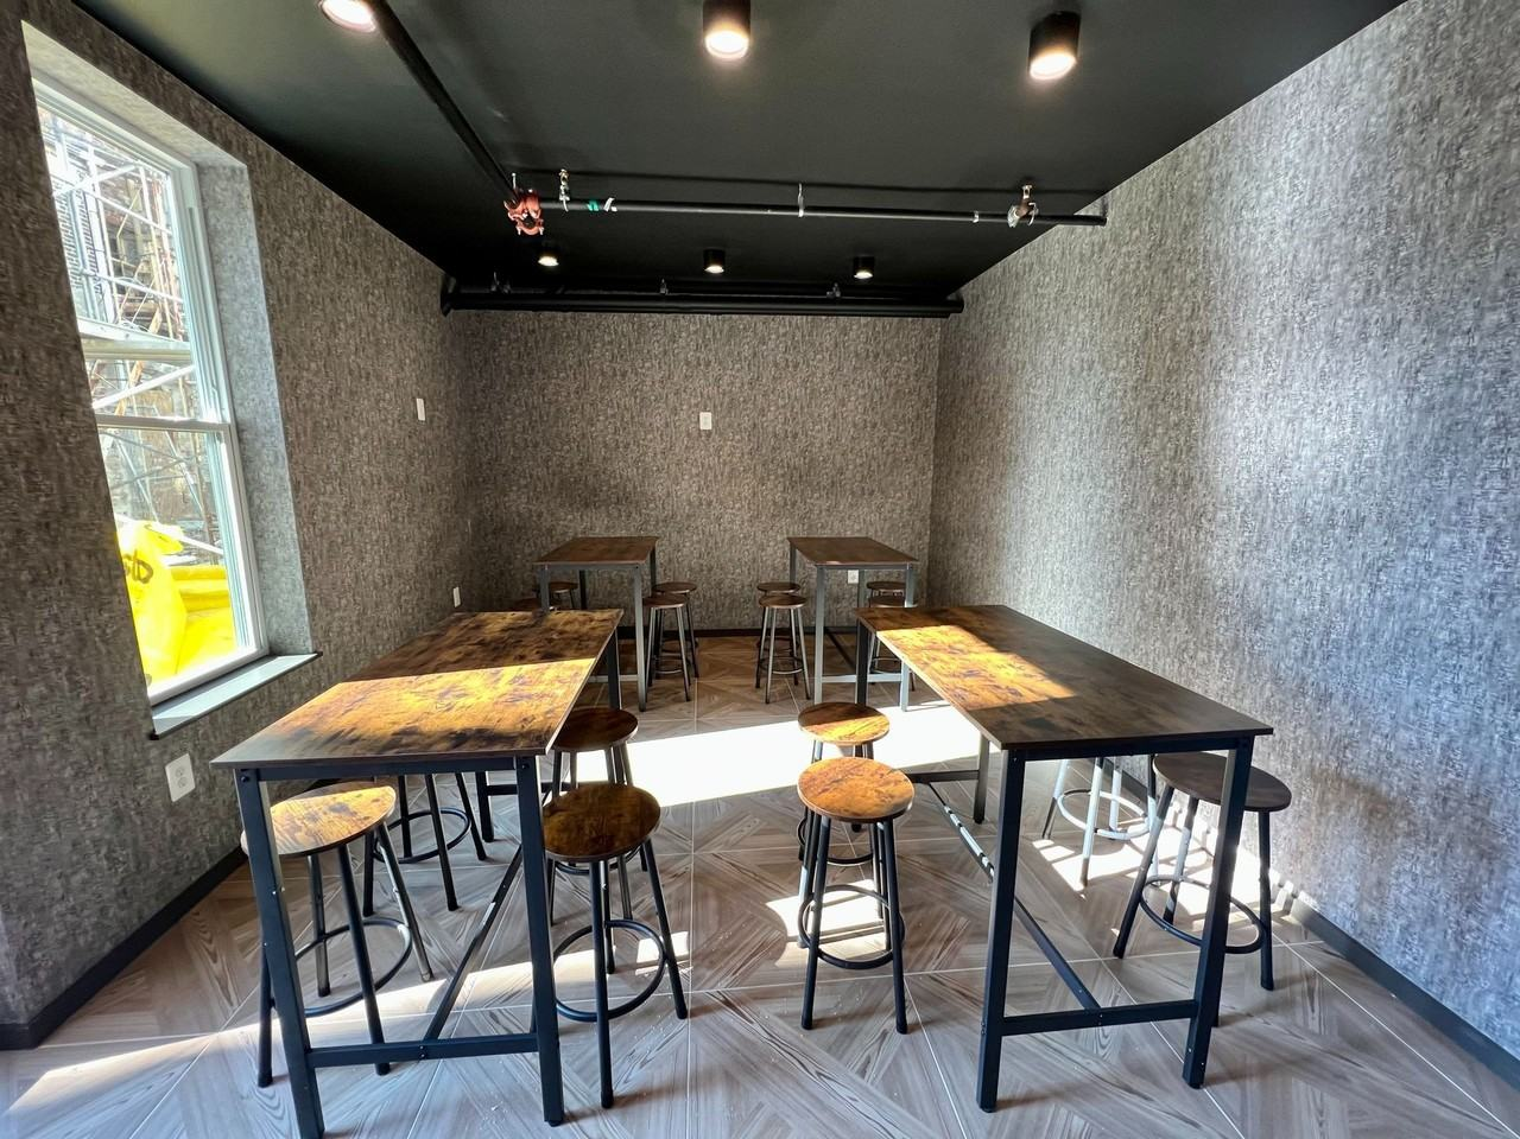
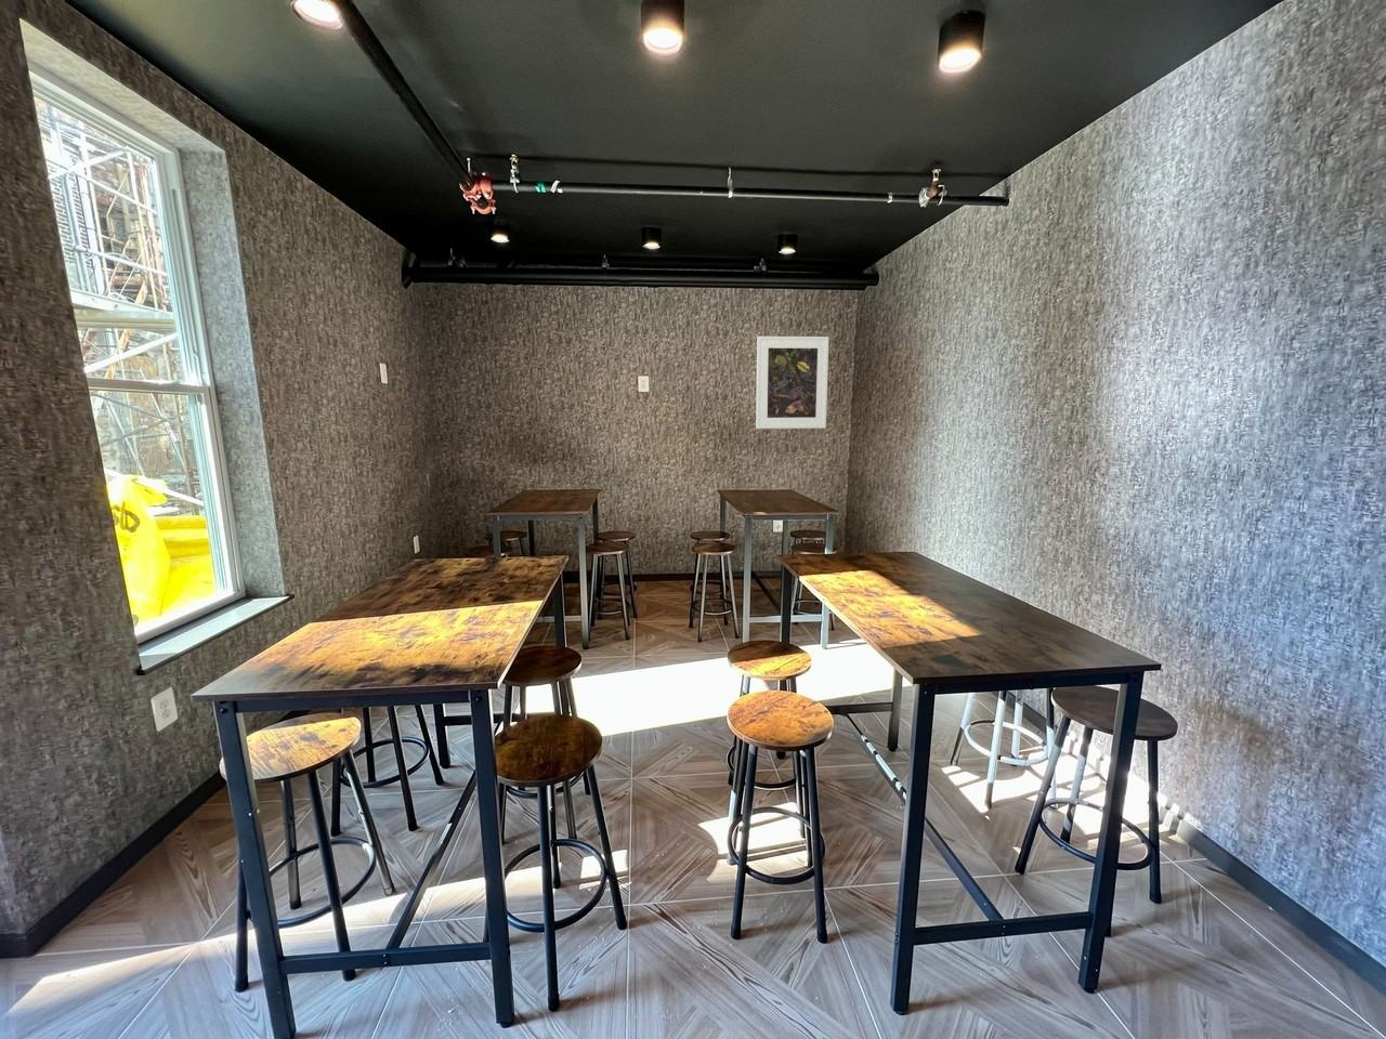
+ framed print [755,335,829,430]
